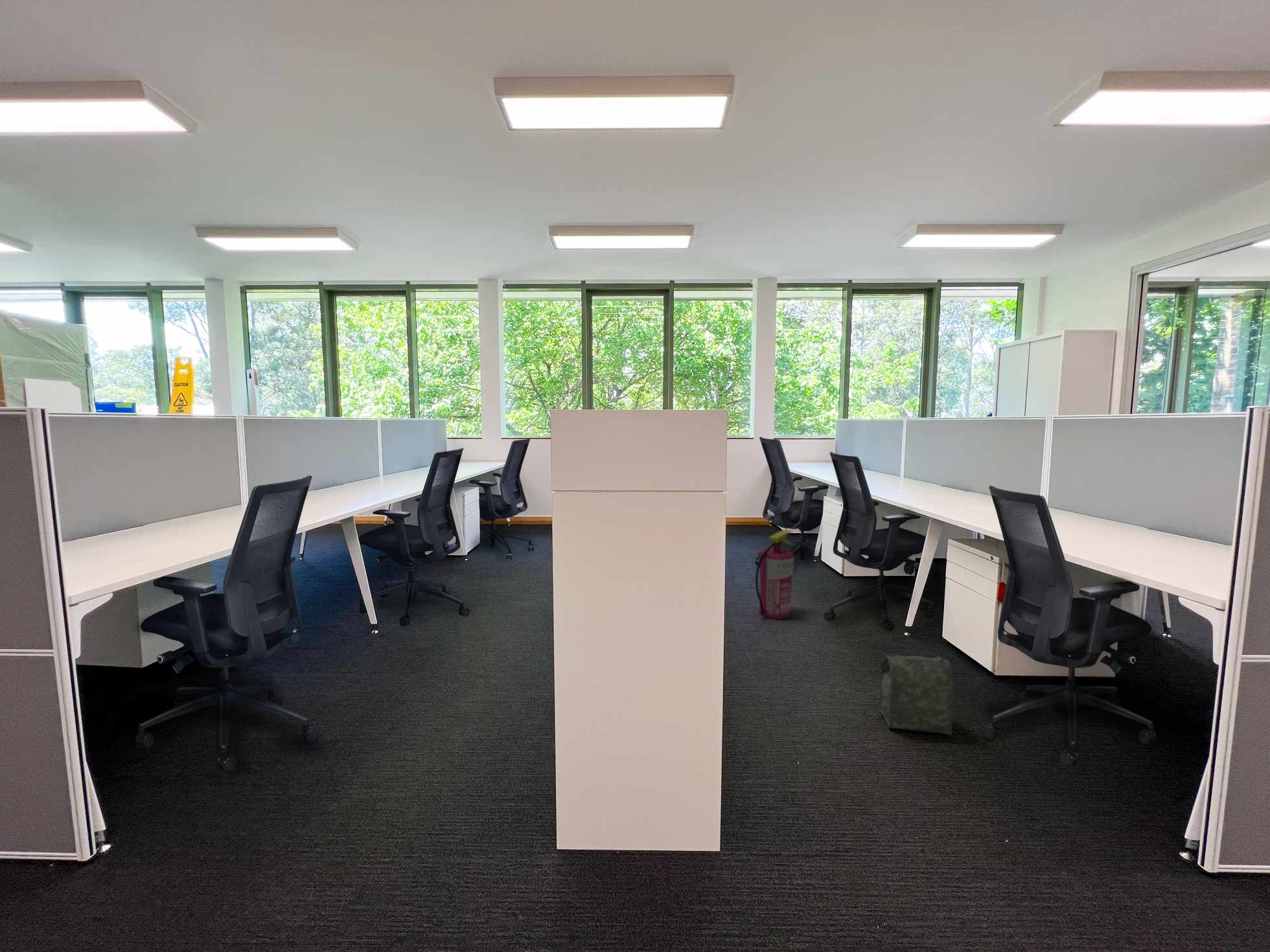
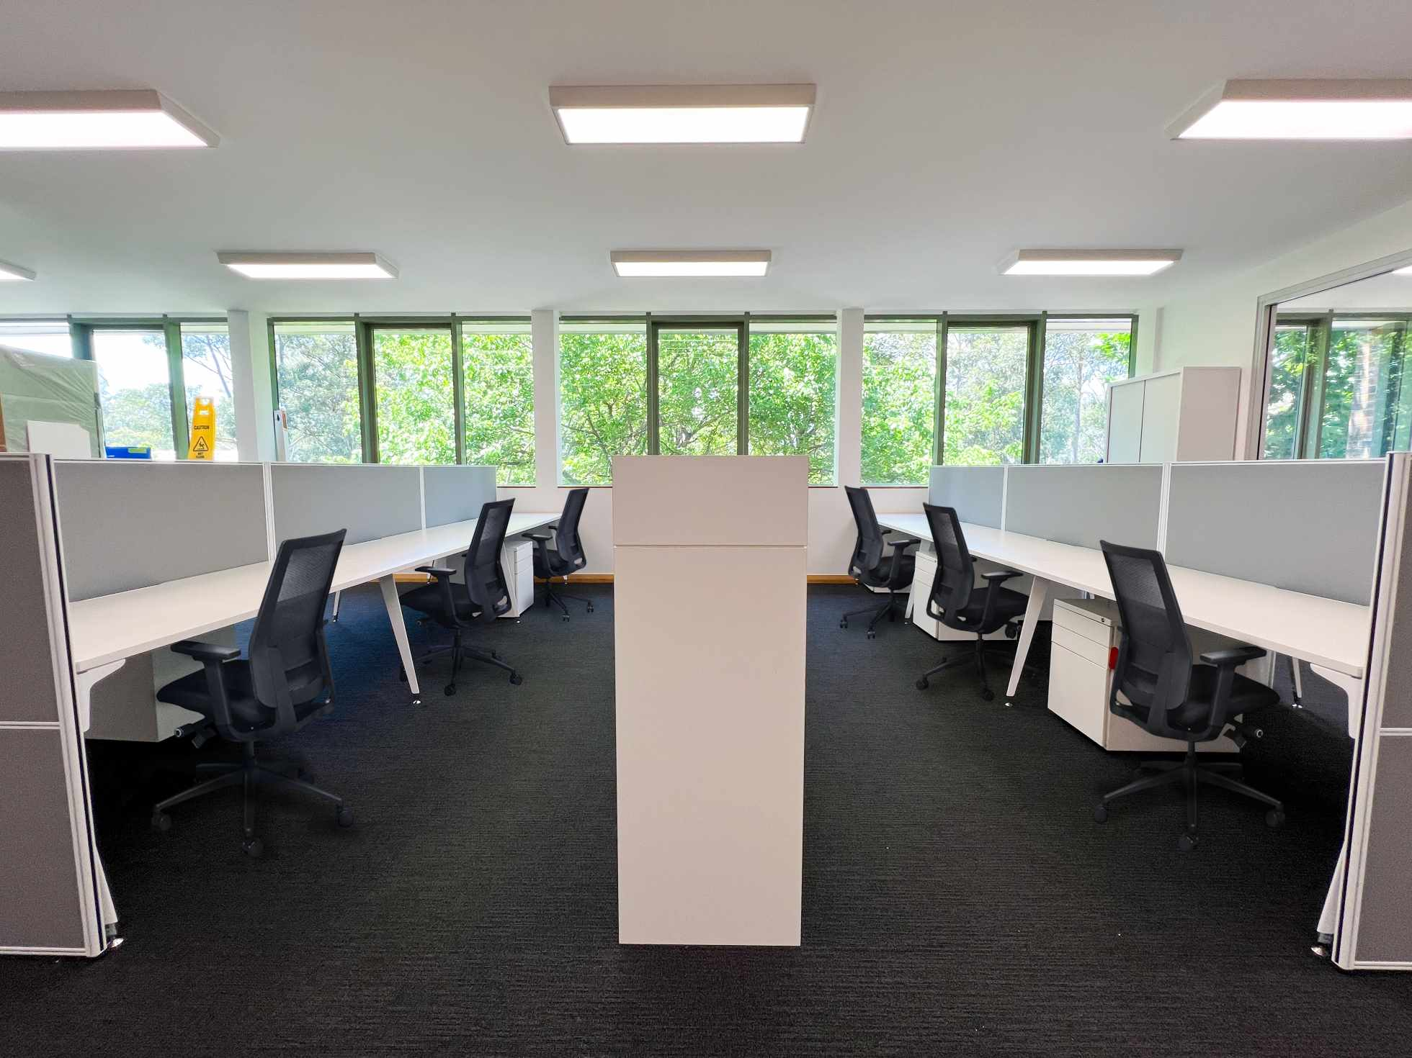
- fire extinguisher [755,529,795,620]
- bag [878,655,953,736]
